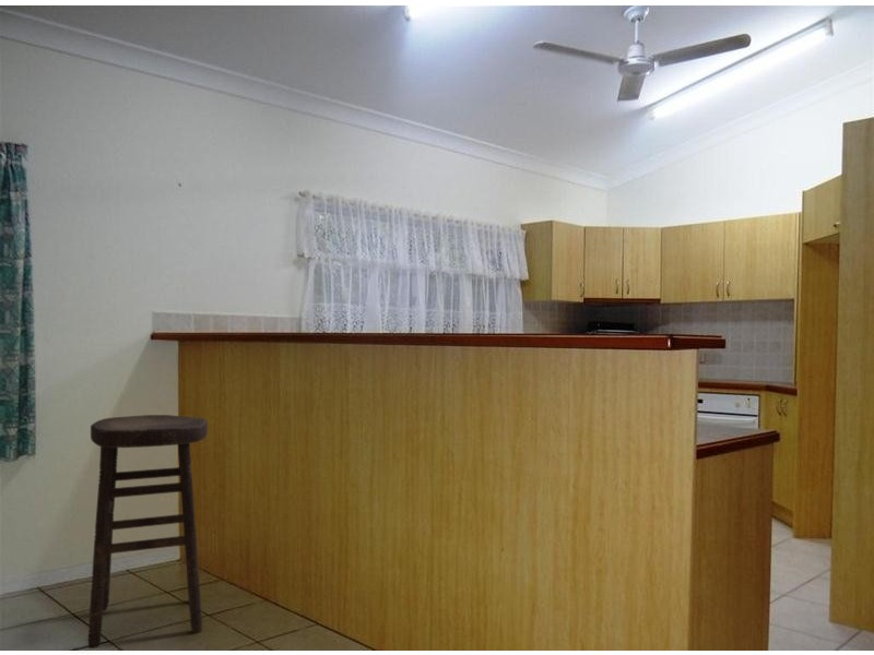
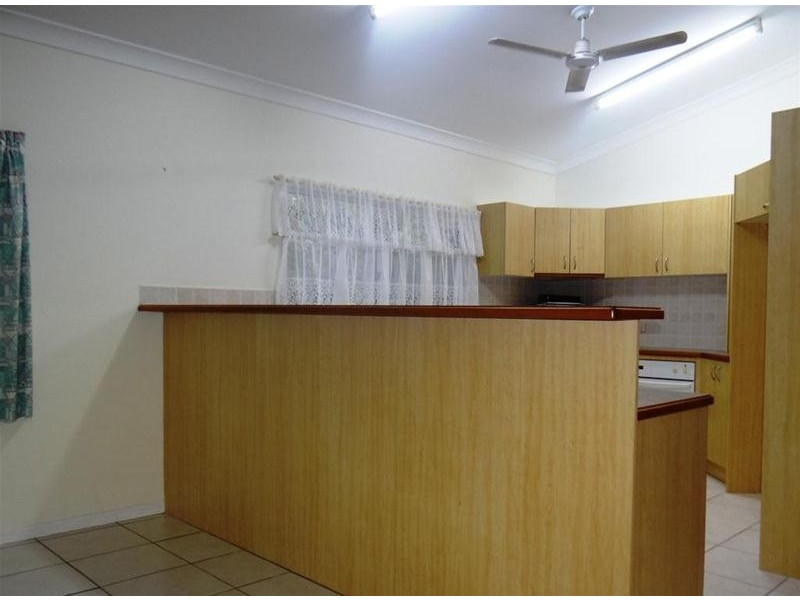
- stool [87,414,209,650]
